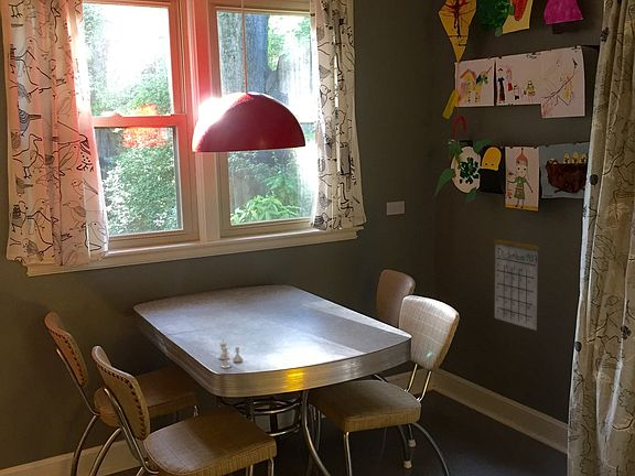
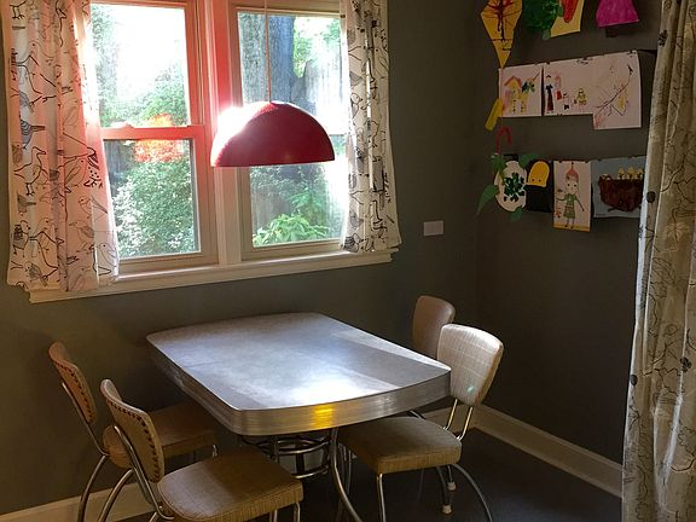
- calendar [493,221,541,332]
- salt and pepper shaker set [218,337,244,369]
